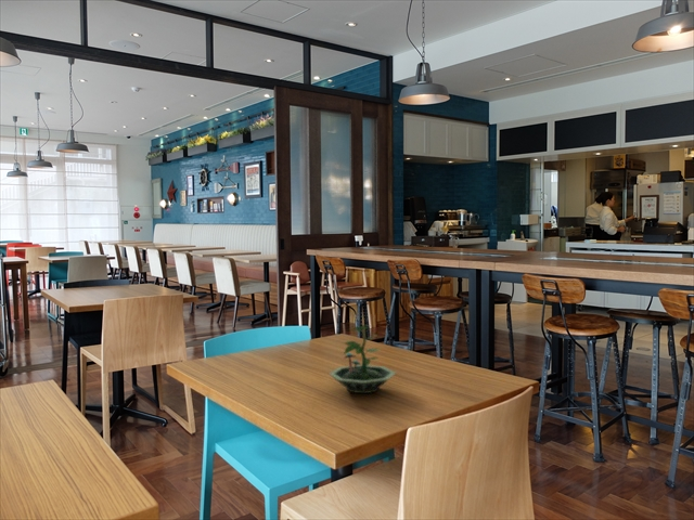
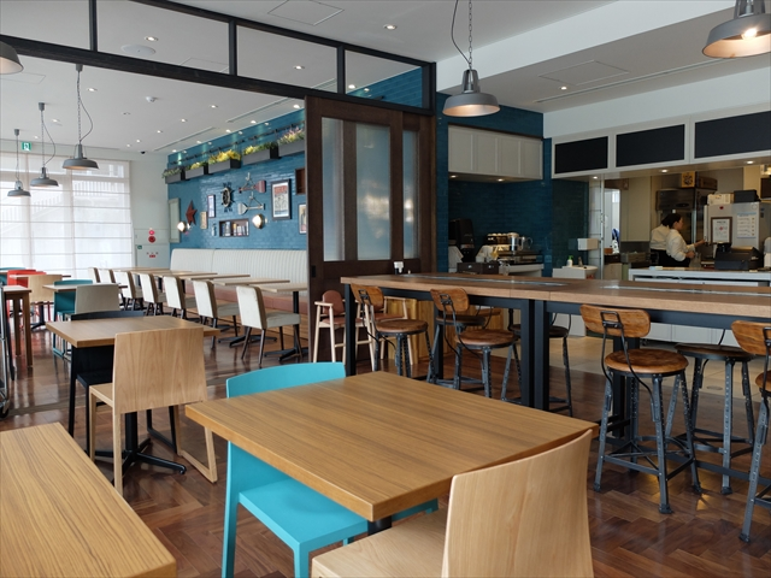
- terrarium [329,324,397,394]
